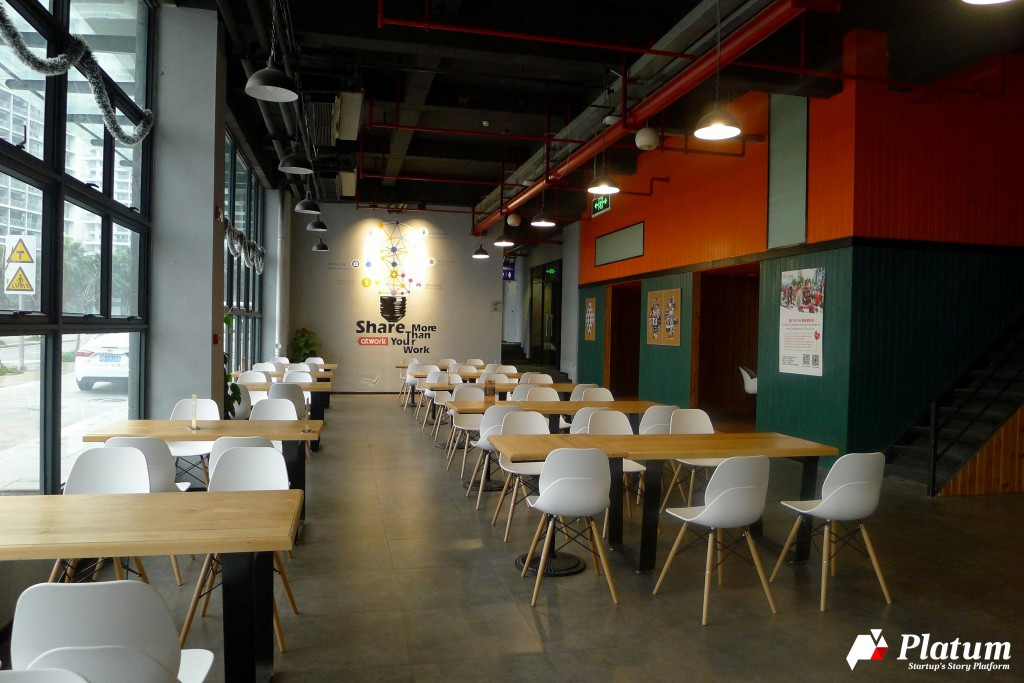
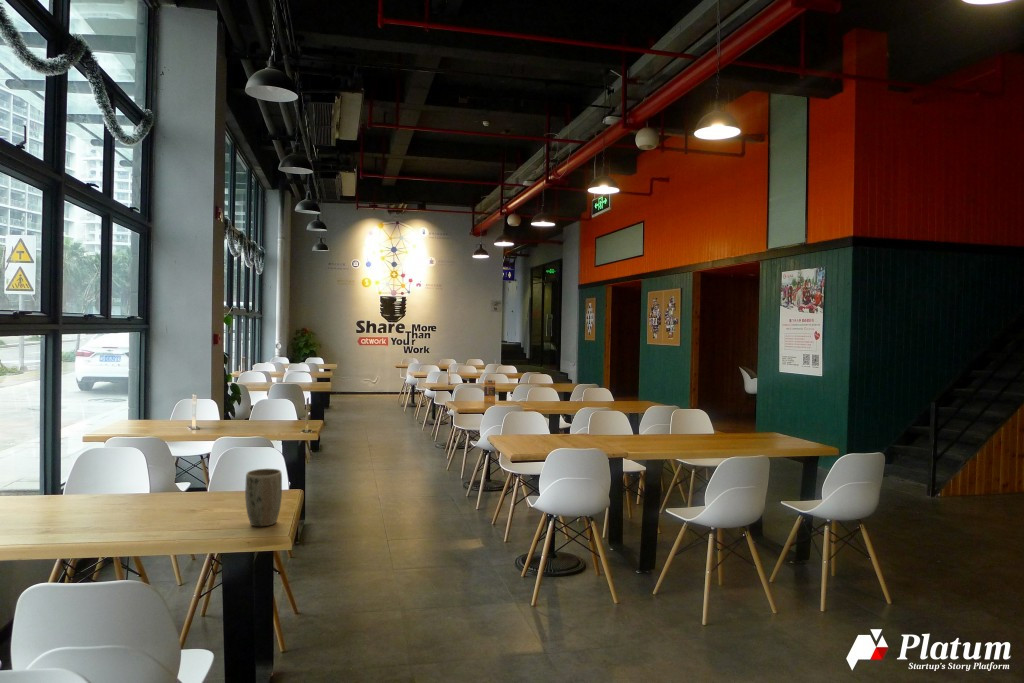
+ plant pot [244,468,283,527]
